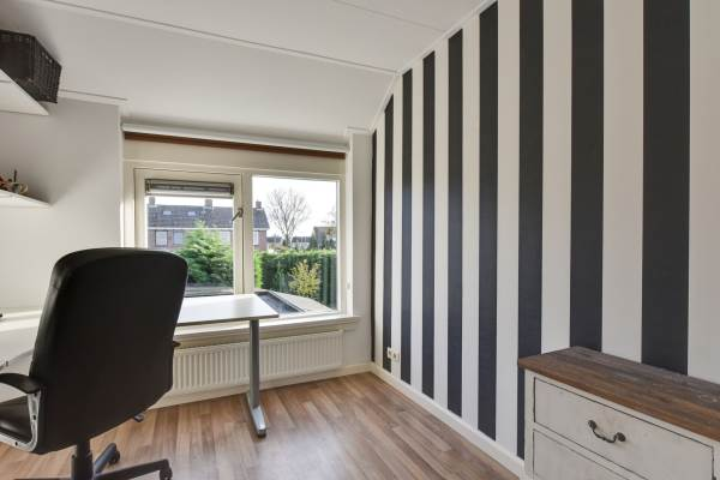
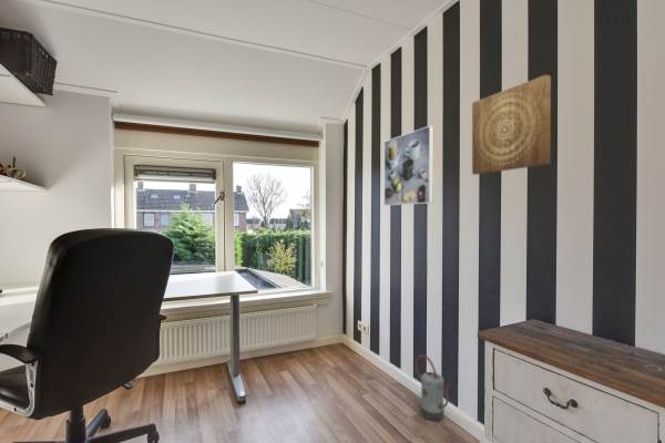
+ wall art [471,73,552,176]
+ watering can [415,353,453,422]
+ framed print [383,124,434,207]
